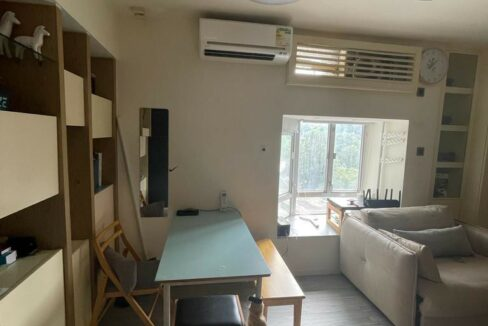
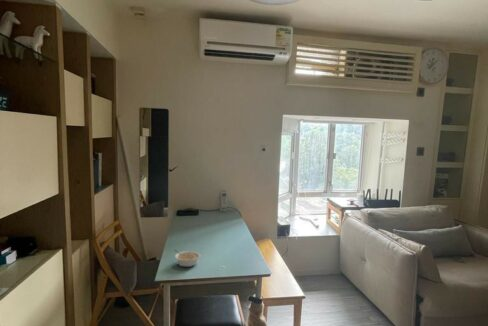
+ legume [173,249,201,268]
